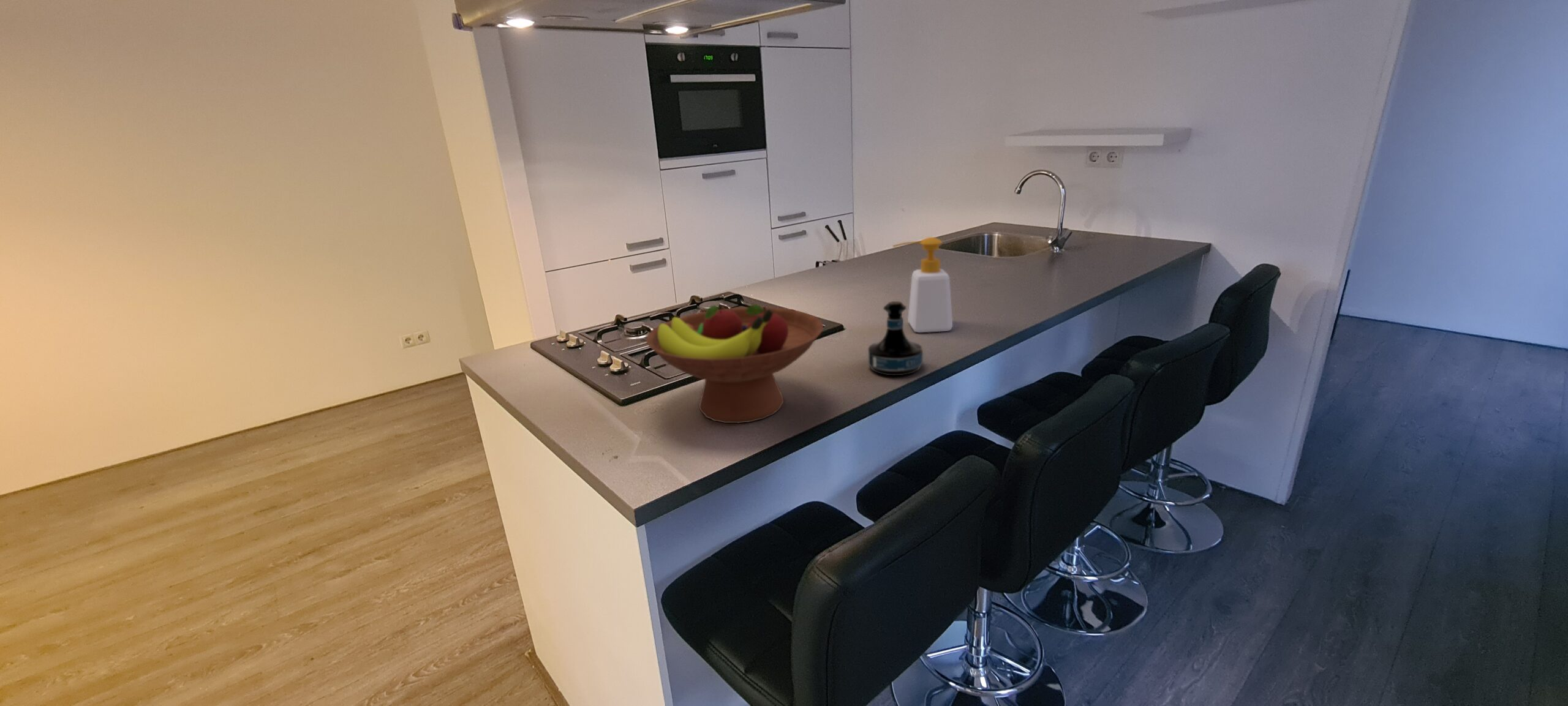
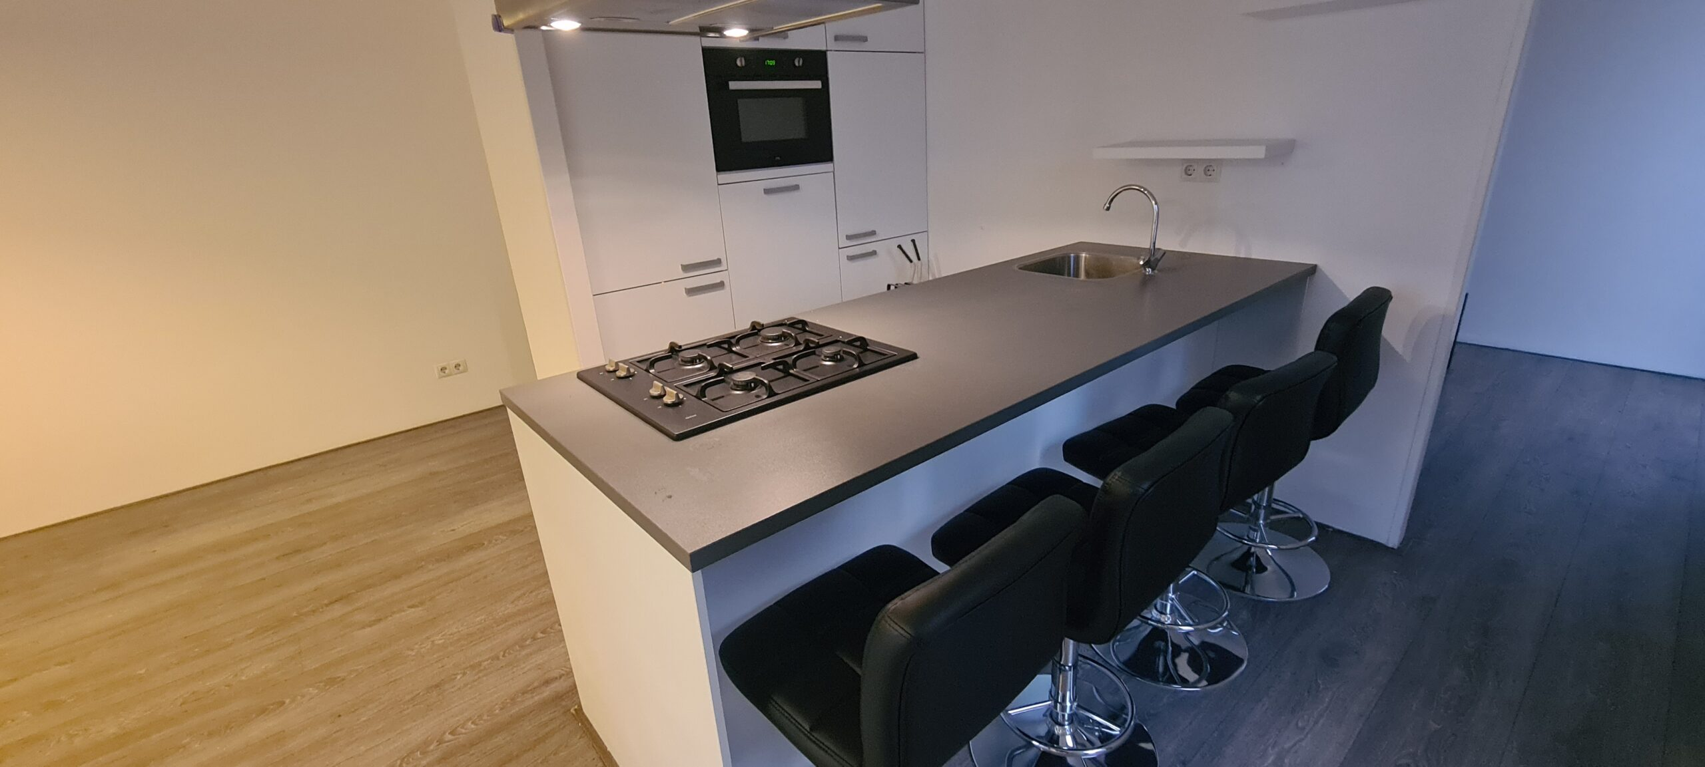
- fruit bowl [646,303,824,424]
- tequila bottle [867,301,924,376]
- soap bottle [892,236,953,333]
